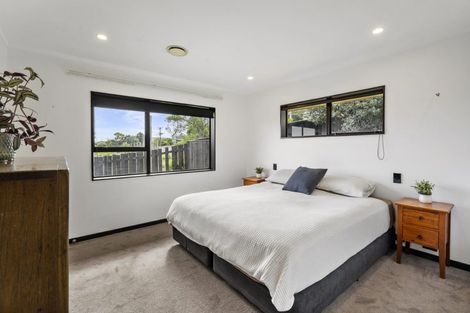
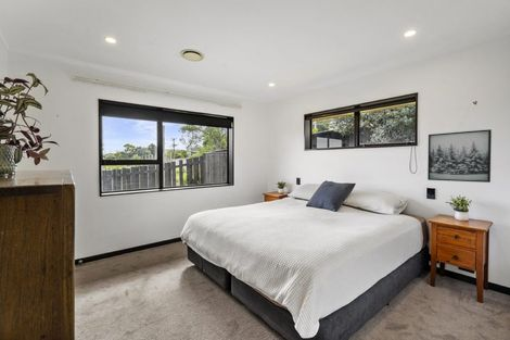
+ wall art [426,128,493,184]
